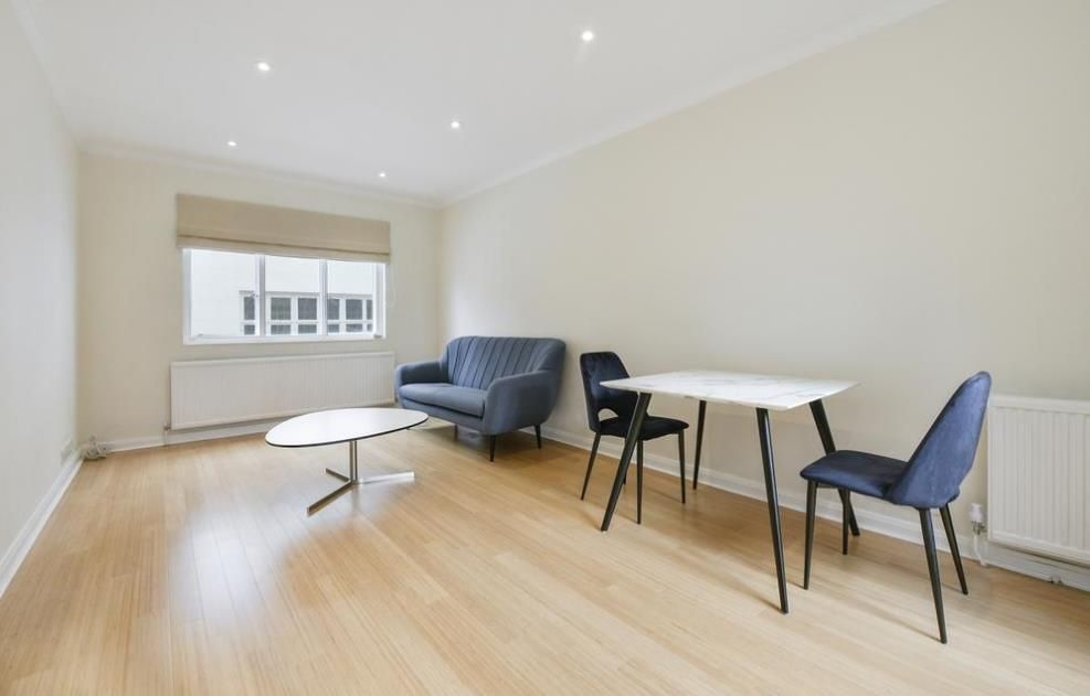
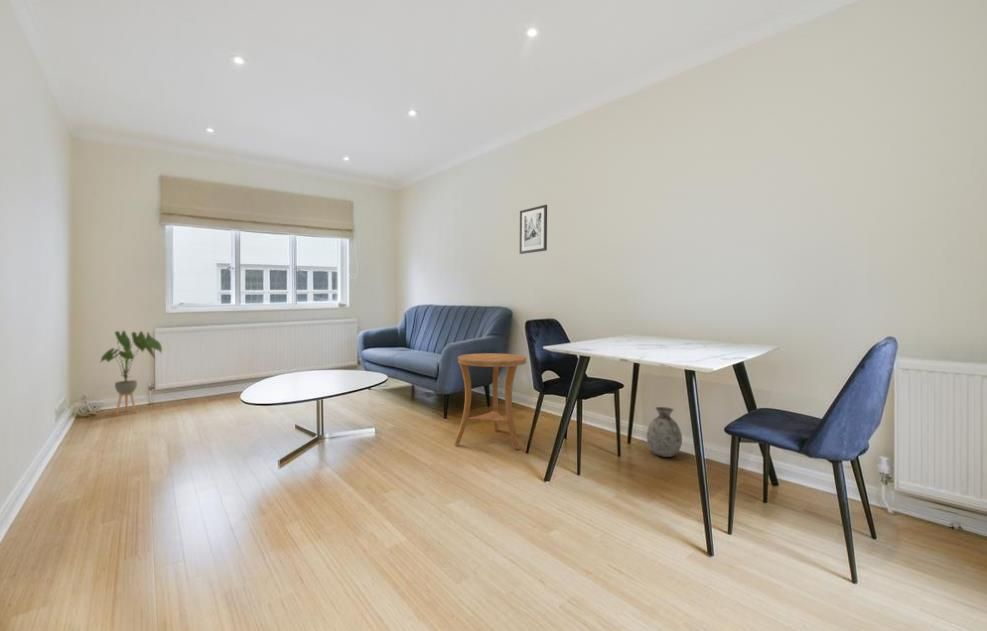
+ vase [646,406,683,458]
+ wall art [519,204,548,255]
+ side table [453,352,528,450]
+ house plant [100,330,163,416]
